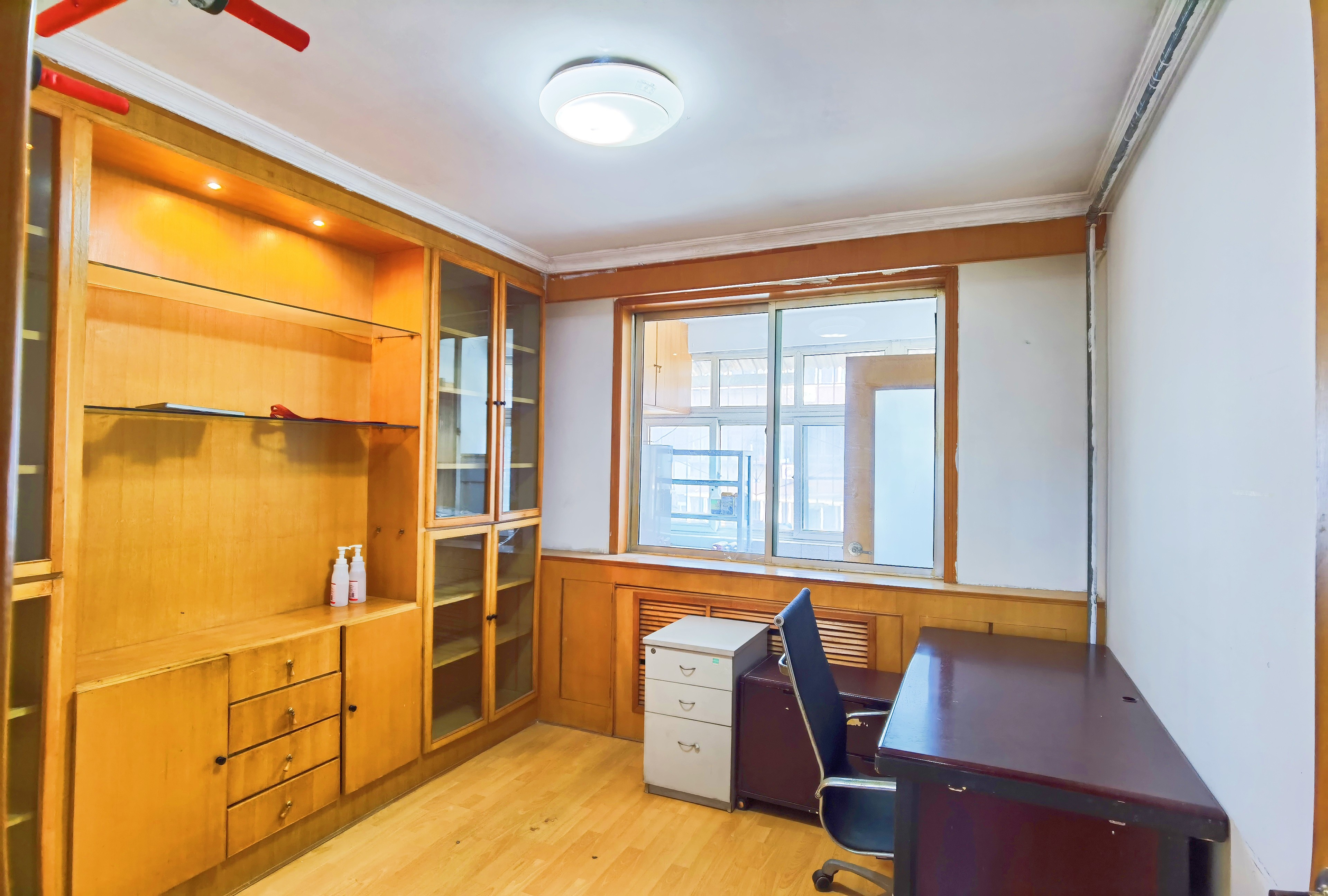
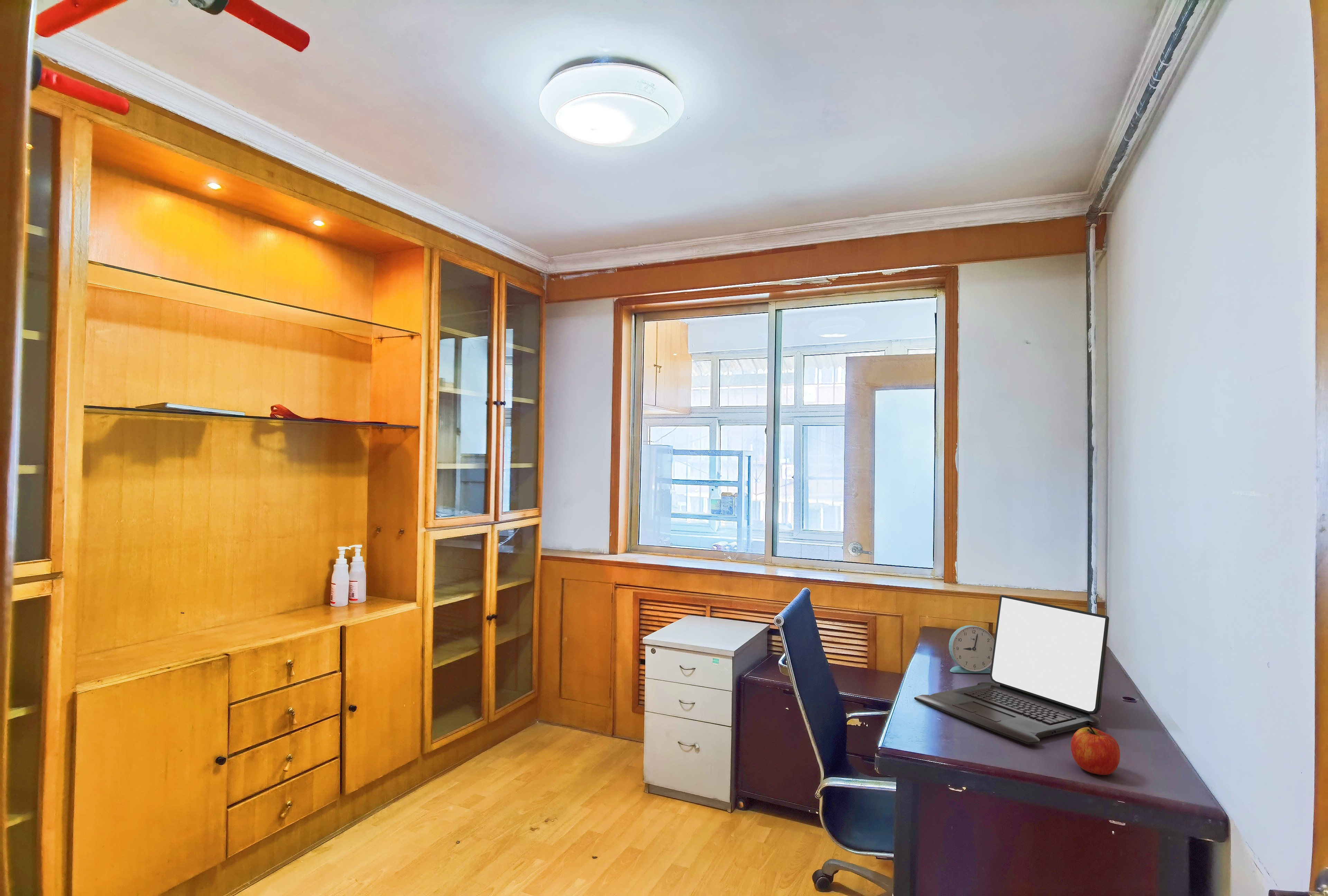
+ alarm clock [949,625,995,674]
+ laptop [914,595,1109,745]
+ apple [1070,726,1121,775]
